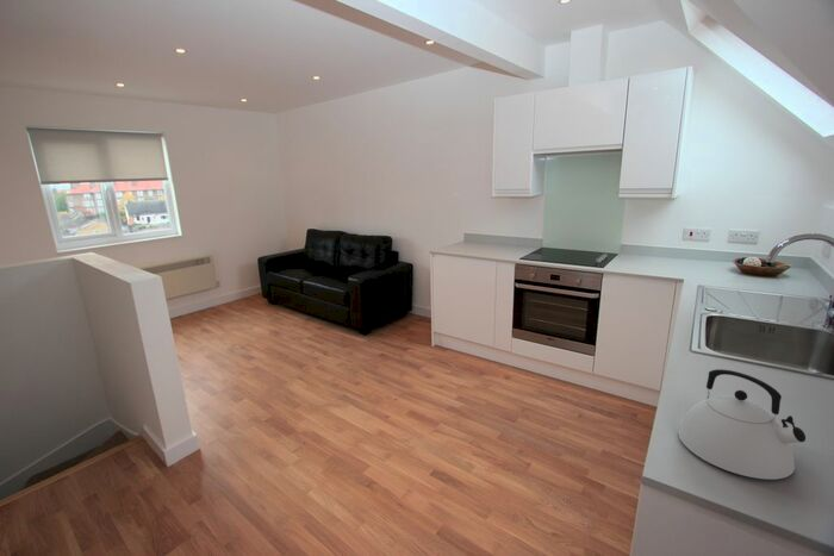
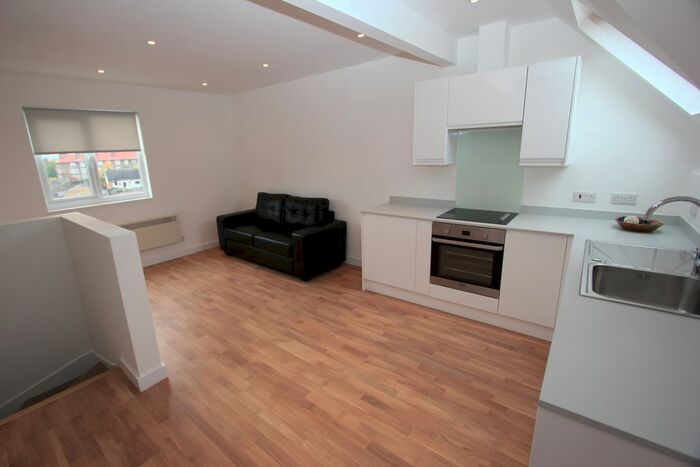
- kettle [677,368,807,481]
